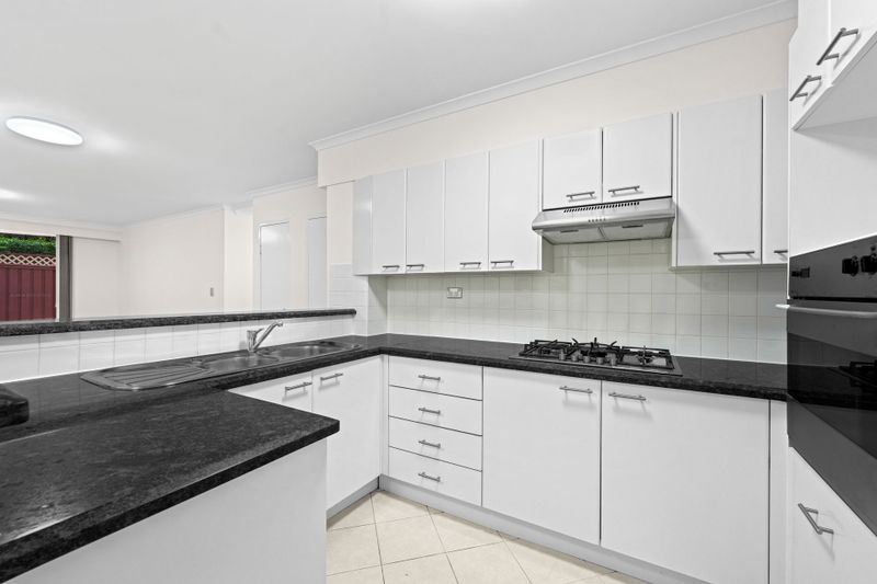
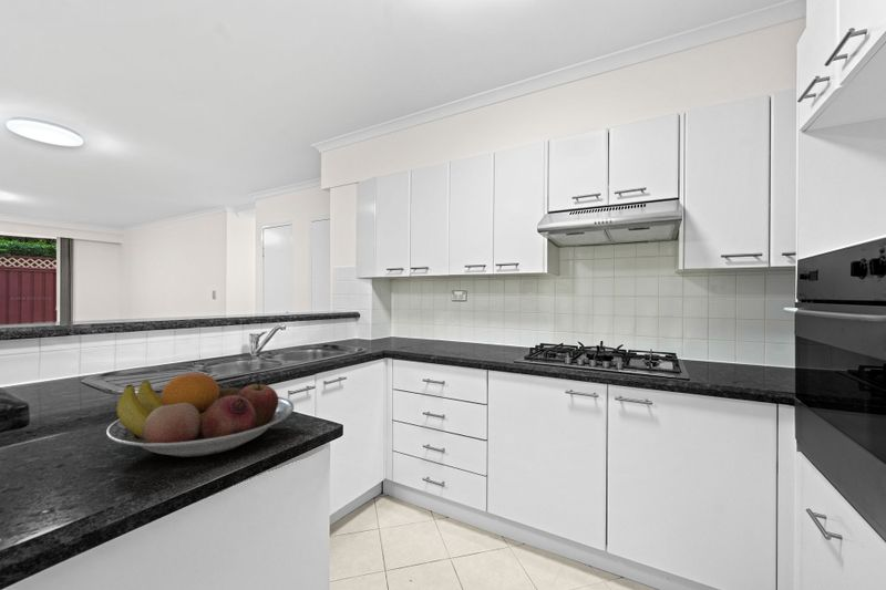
+ fruit bowl [105,372,295,458]
